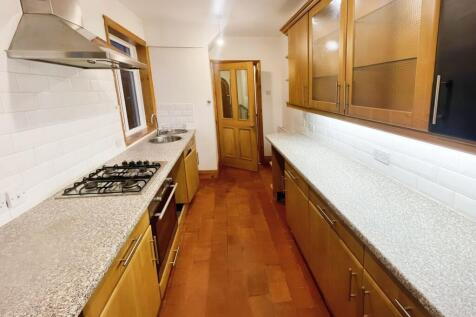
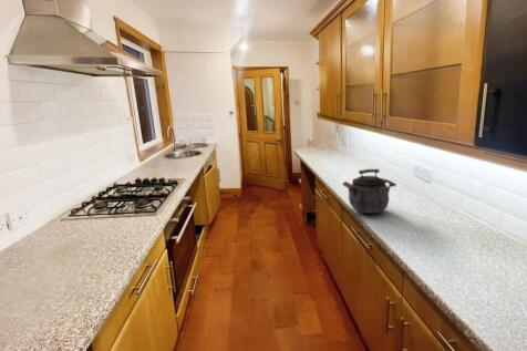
+ kettle [341,168,397,215]
